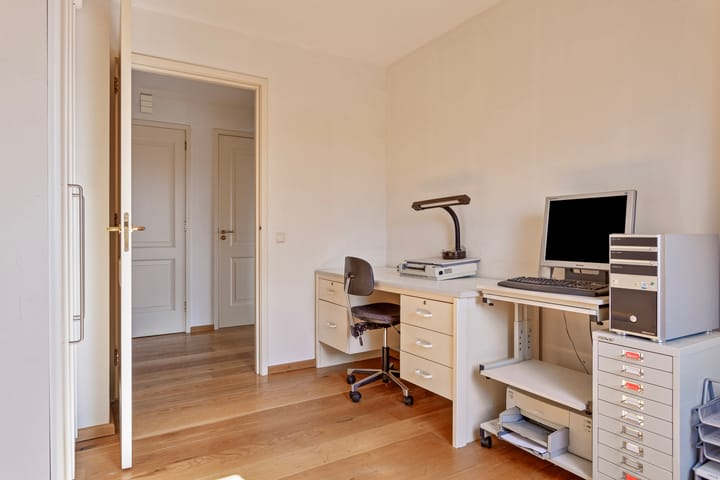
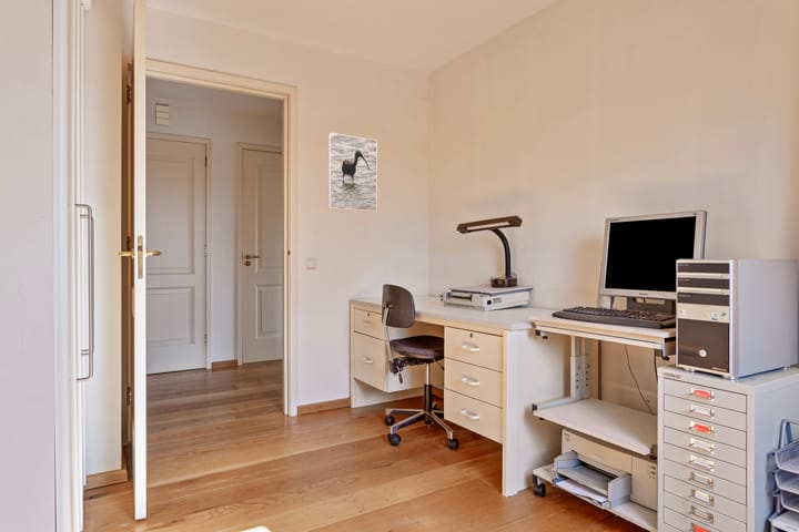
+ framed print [327,132,378,213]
